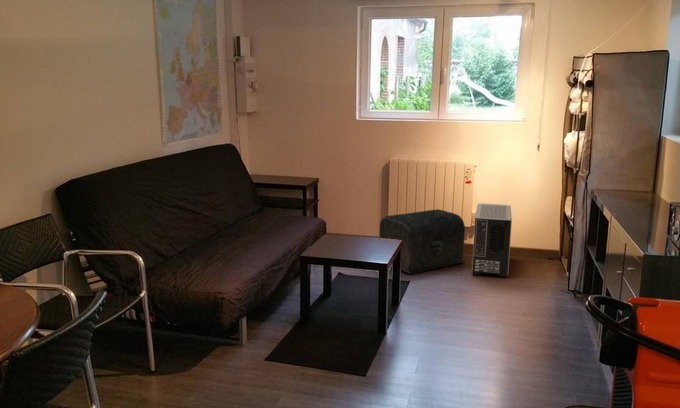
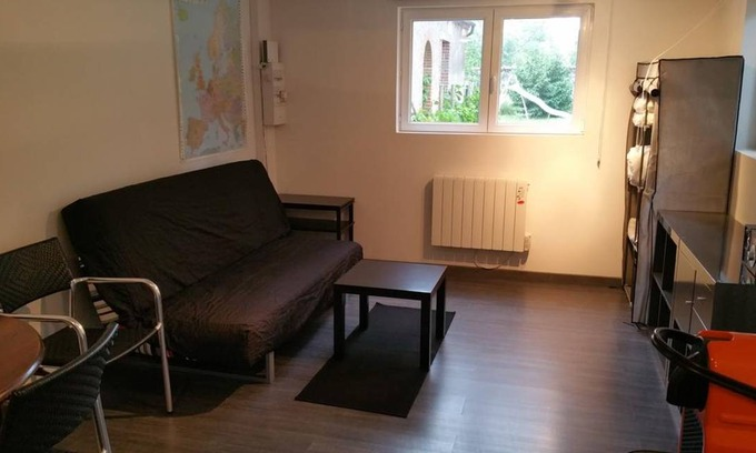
- air purifier [471,203,513,278]
- ottoman [378,208,466,275]
